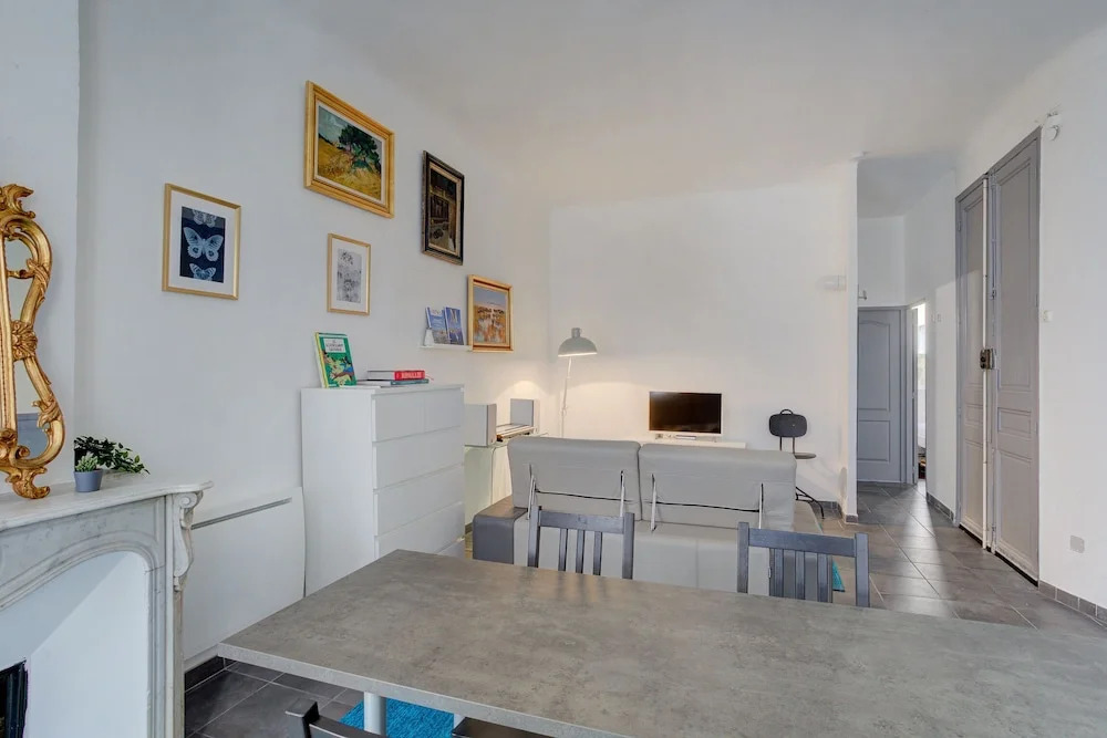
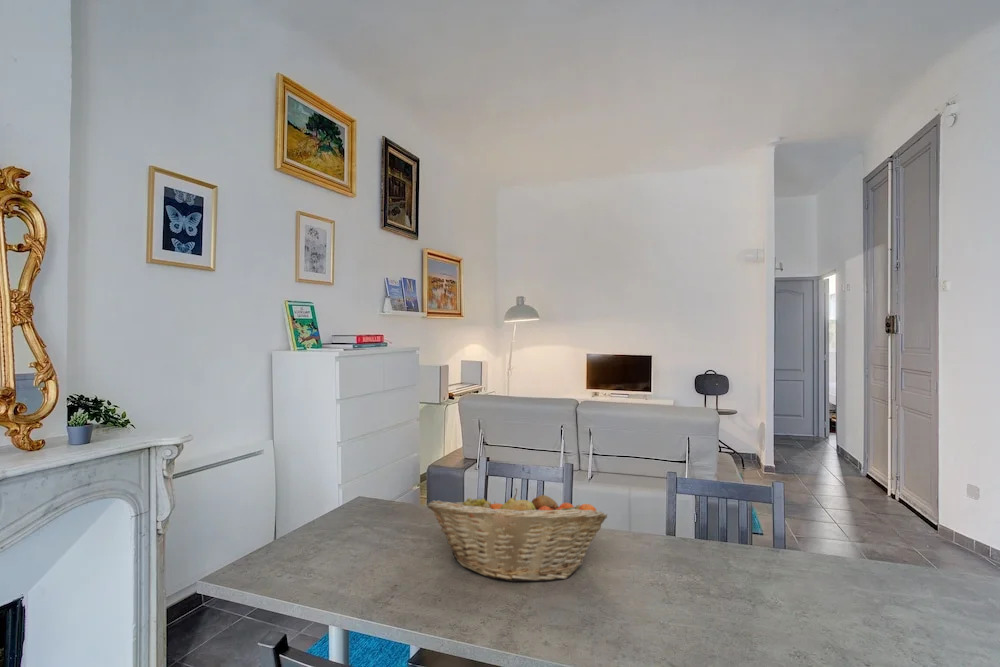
+ fruit basket [426,487,608,583]
